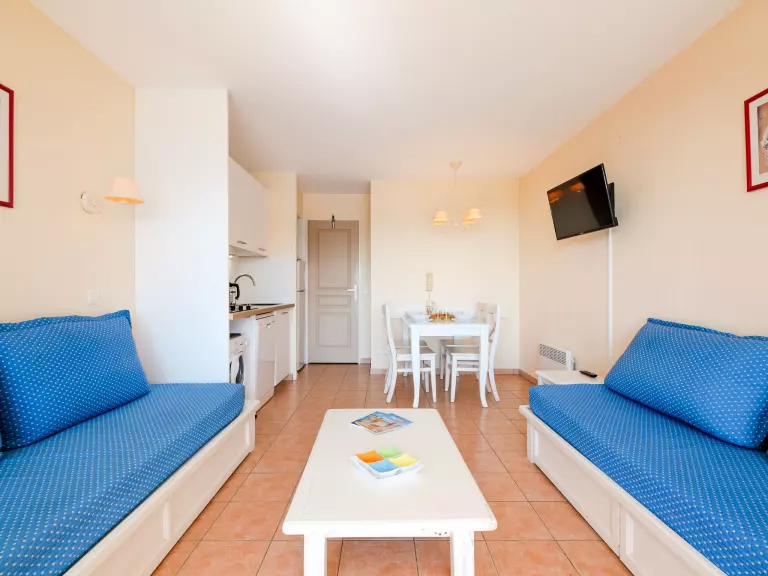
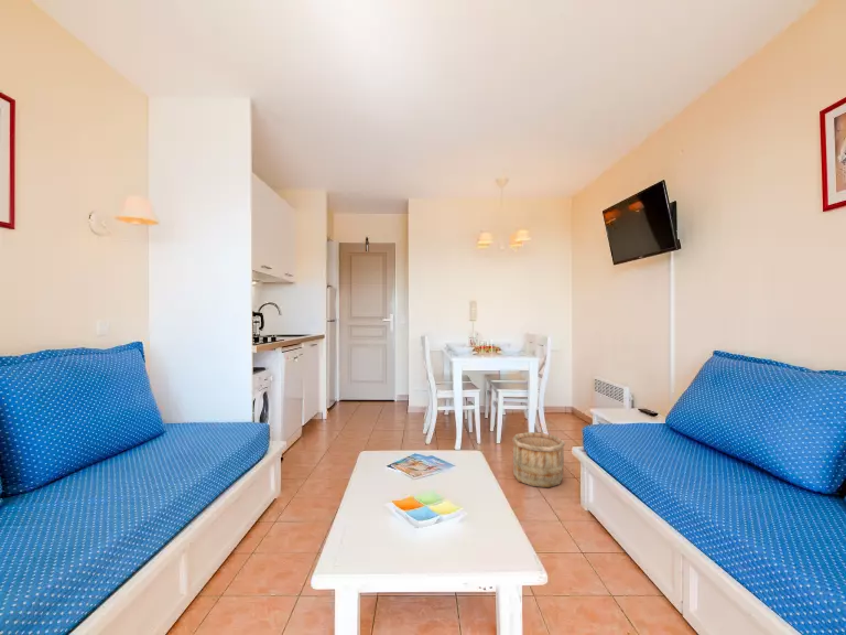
+ wooden bucket [511,431,566,488]
